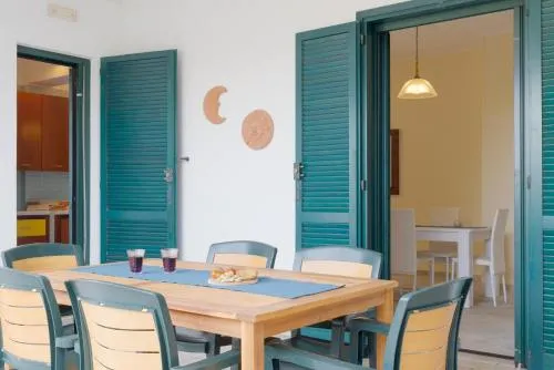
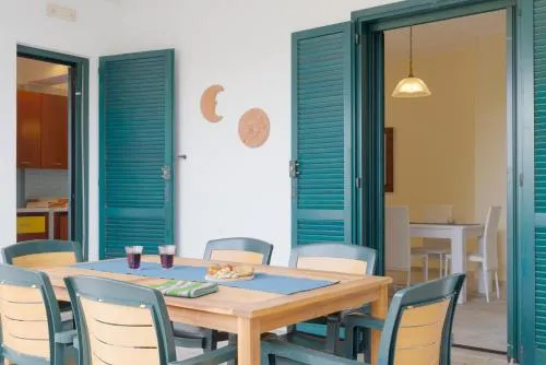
+ dish towel [147,279,221,298]
